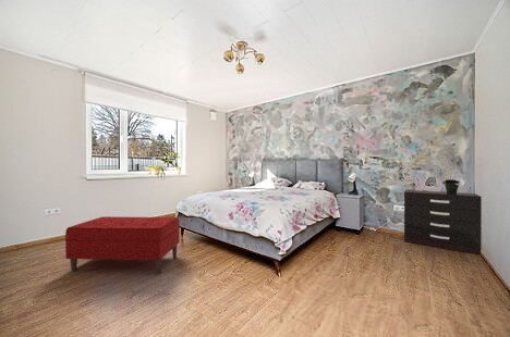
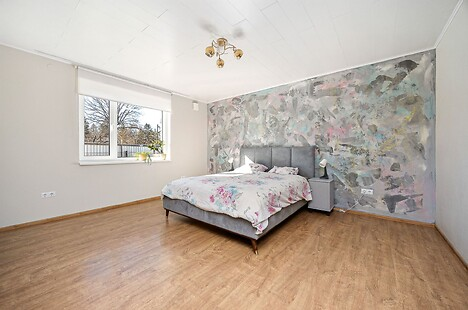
- bench [64,215,181,274]
- dresser [403,189,483,257]
- potted plant [441,167,461,195]
